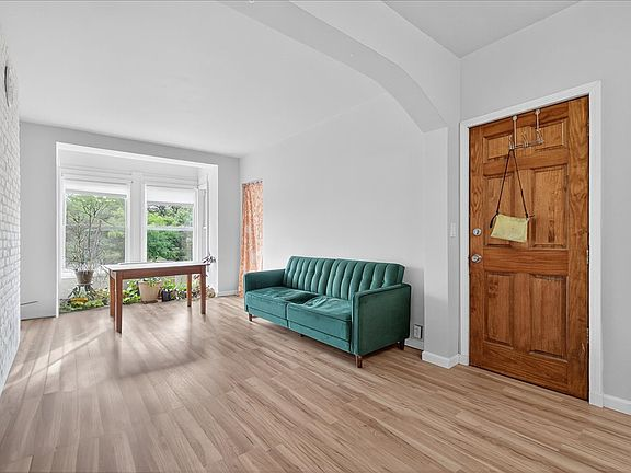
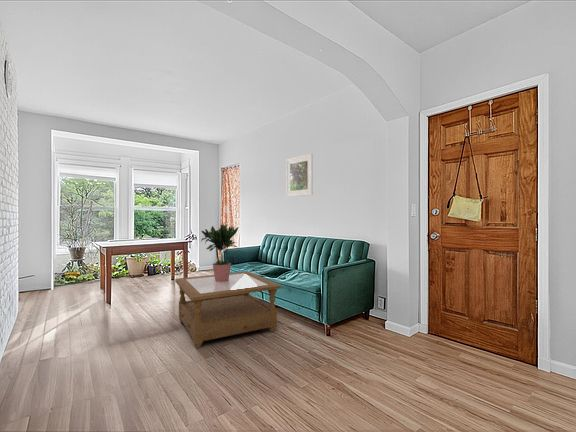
+ potted plant [200,223,240,282]
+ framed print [285,153,314,198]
+ coffee table [174,270,282,349]
